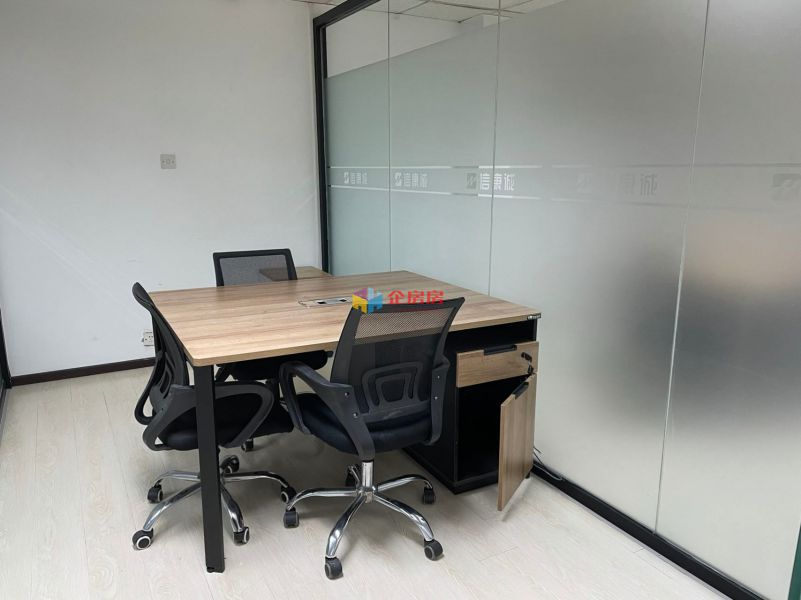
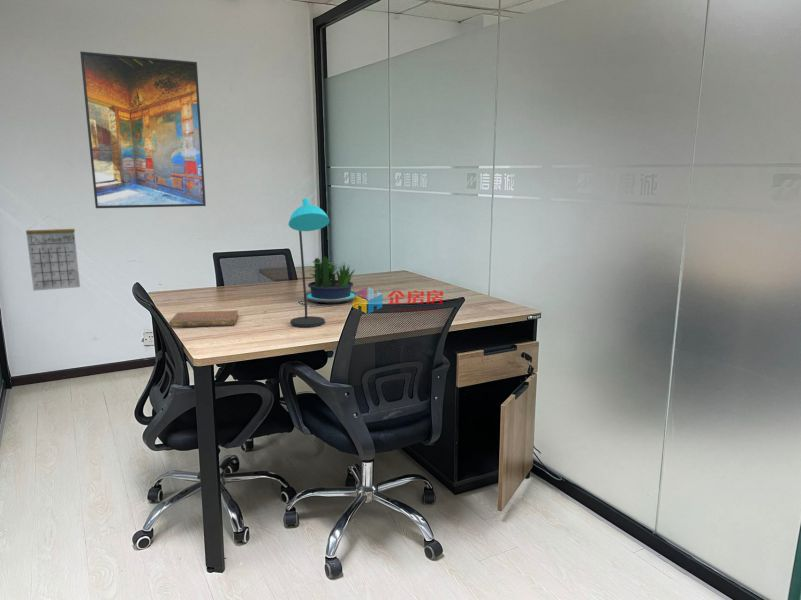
+ desk lamp [287,197,331,328]
+ notebook [168,310,239,328]
+ calendar [25,214,81,292]
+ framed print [79,51,207,209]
+ potted plant [306,256,359,303]
